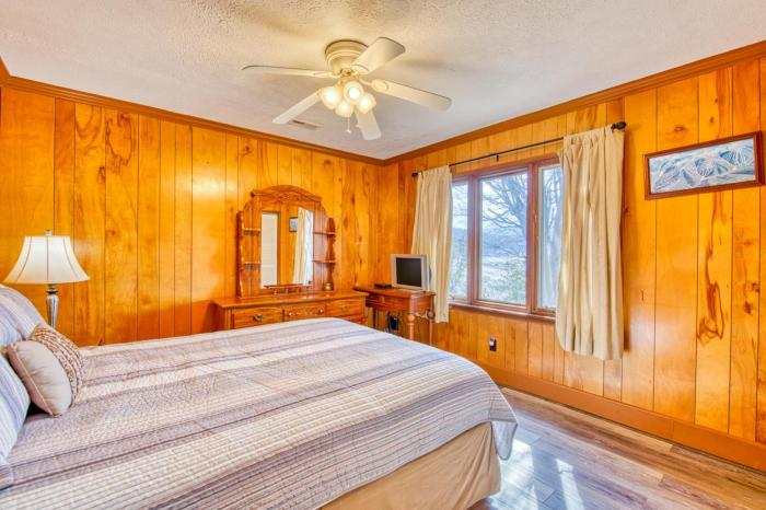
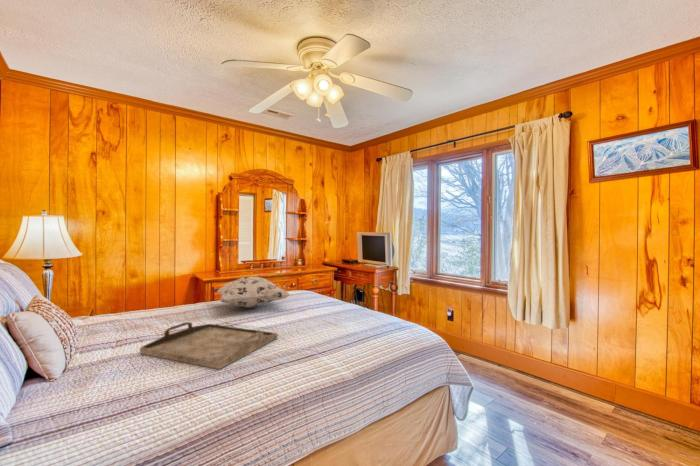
+ decorative pillow [211,276,292,309]
+ serving tray [139,321,278,370]
